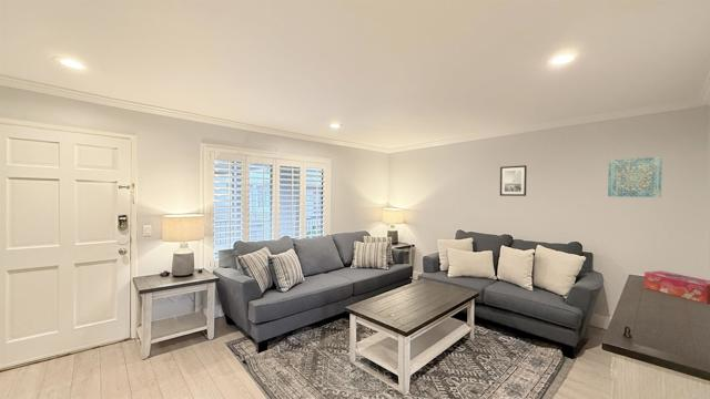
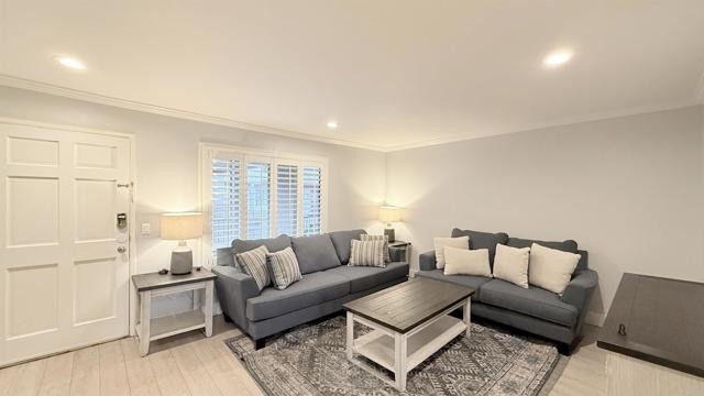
- tissue box [643,269,710,305]
- wall art [499,164,528,197]
- wall art [607,155,663,198]
